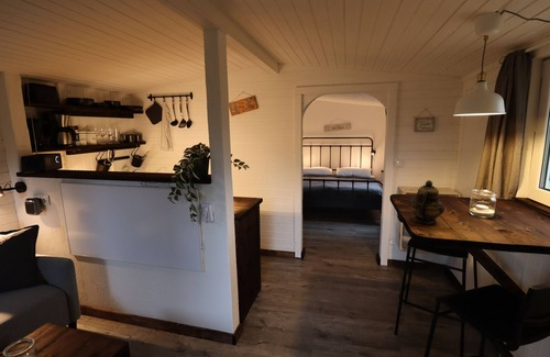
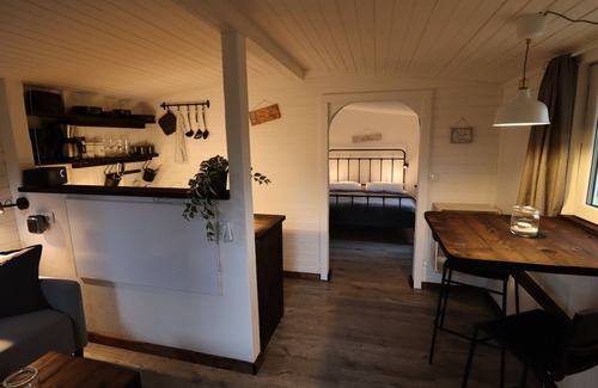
- teapot [408,179,446,226]
